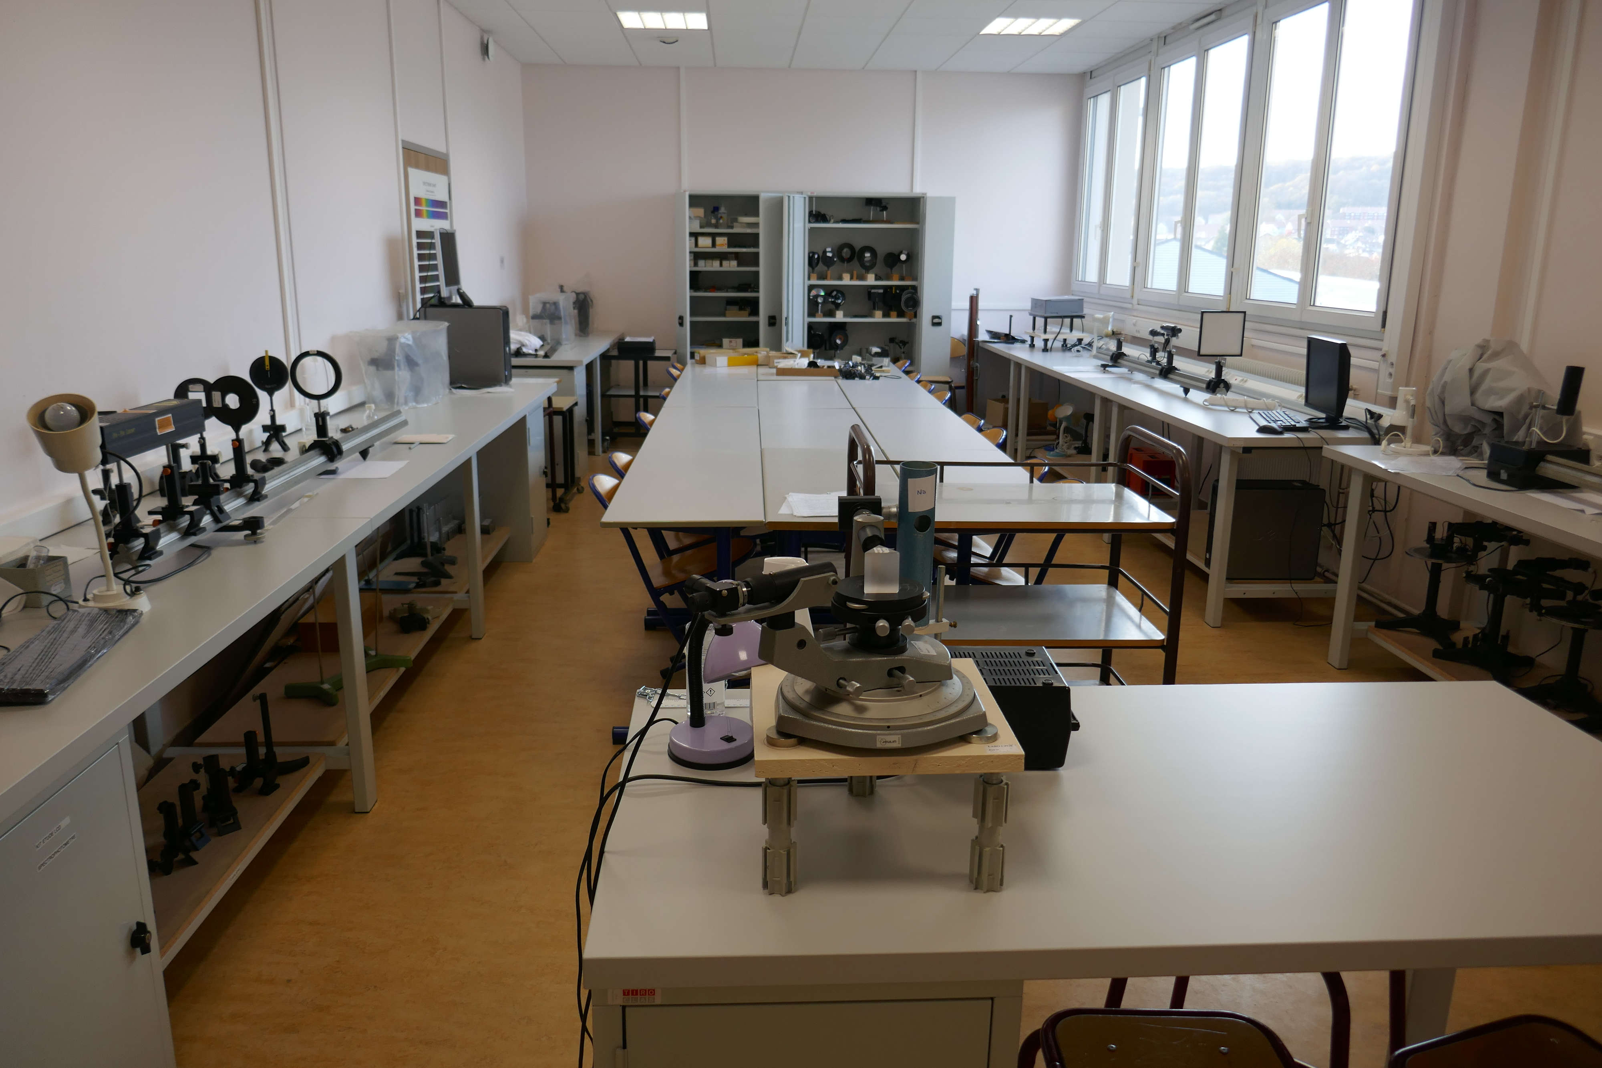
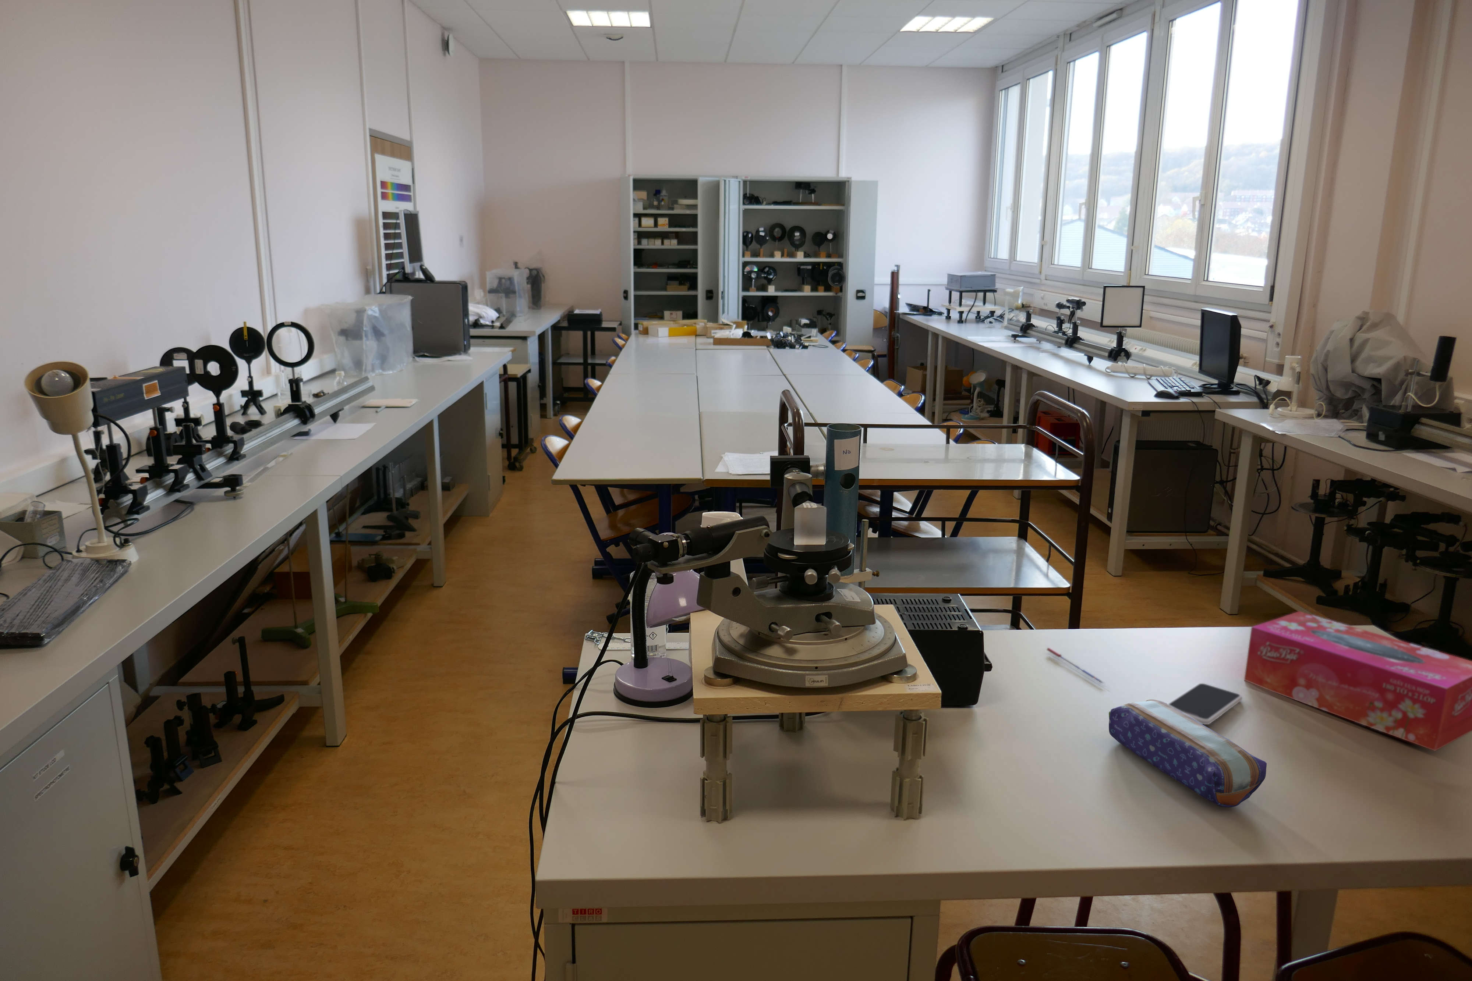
+ tissue box [1244,611,1472,751]
+ pencil case [1108,699,1267,808]
+ pen [1046,647,1105,684]
+ smartphone [1168,683,1243,725]
